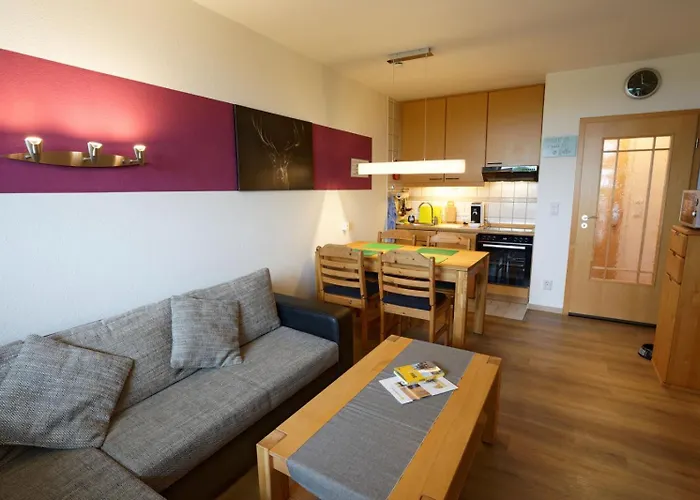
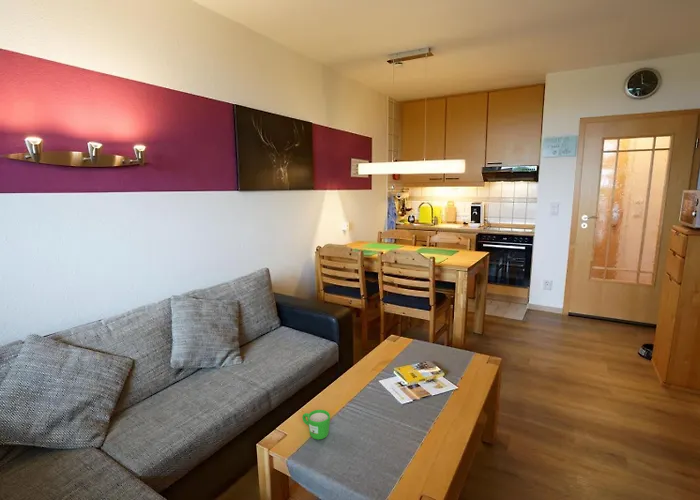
+ mug [301,409,331,441]
